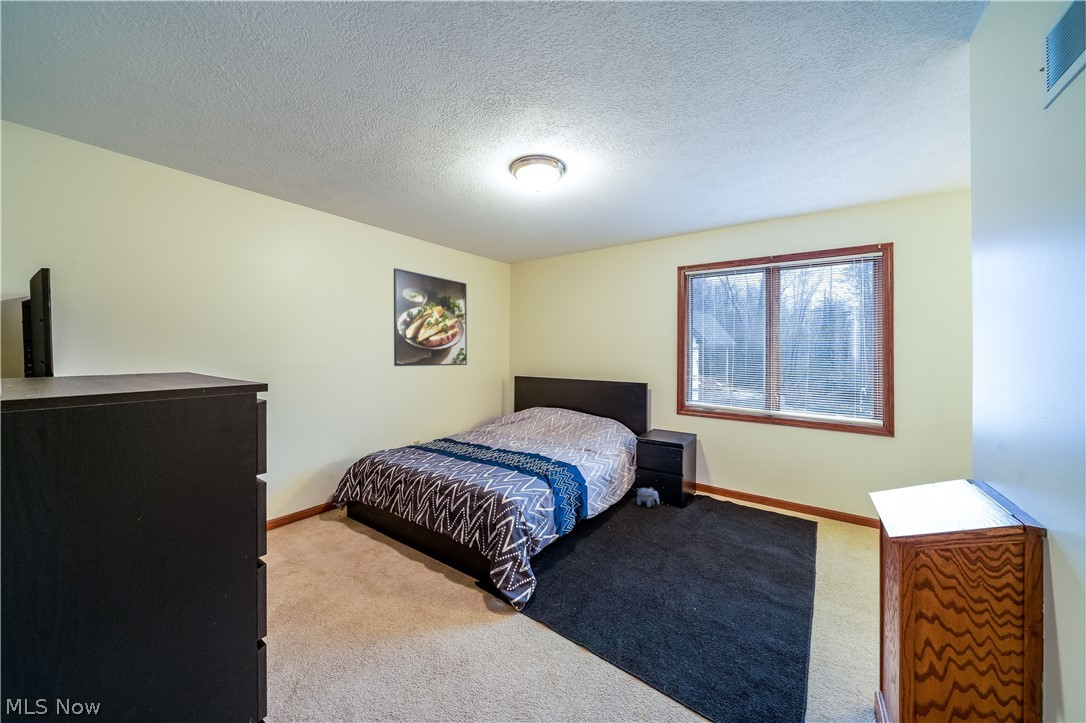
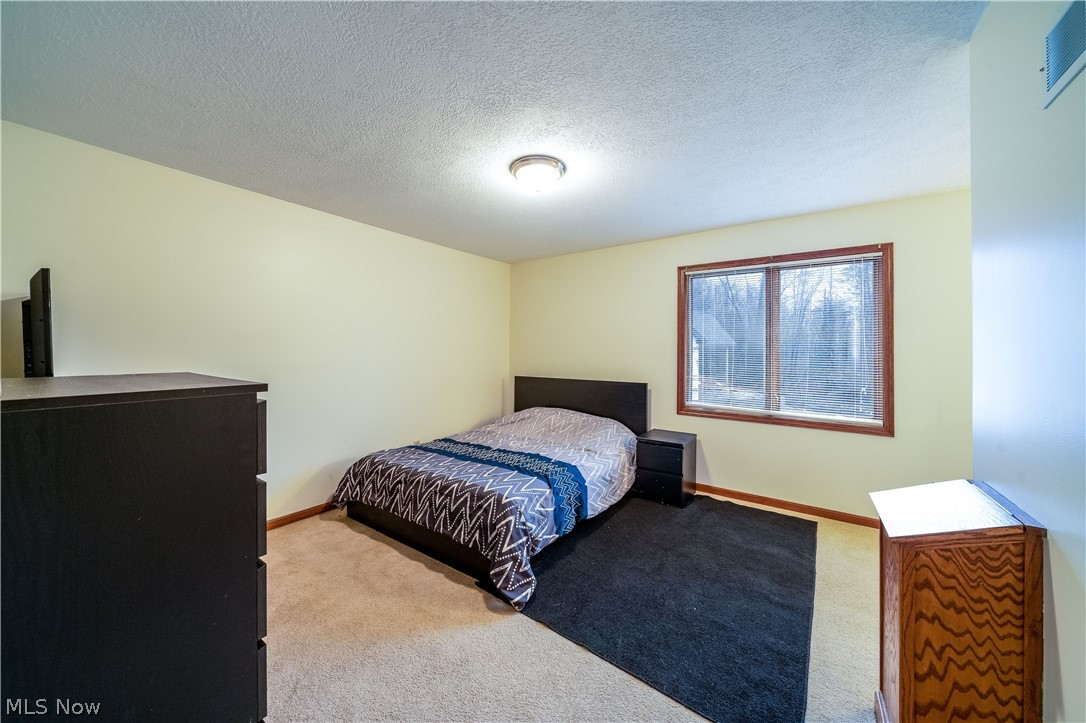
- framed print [393,267,468,367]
- plush toy [636,486,660,508]
